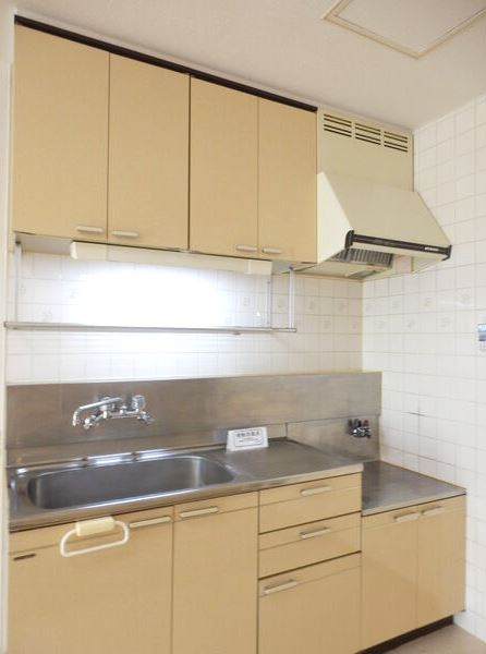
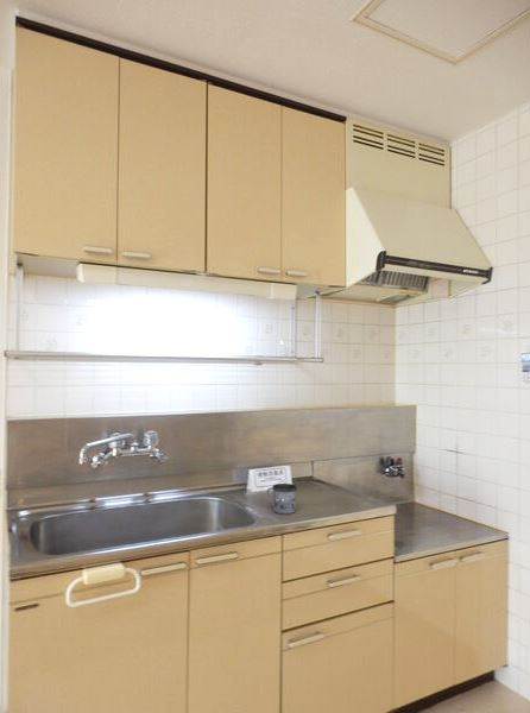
+ mug [265,482,298,516]
